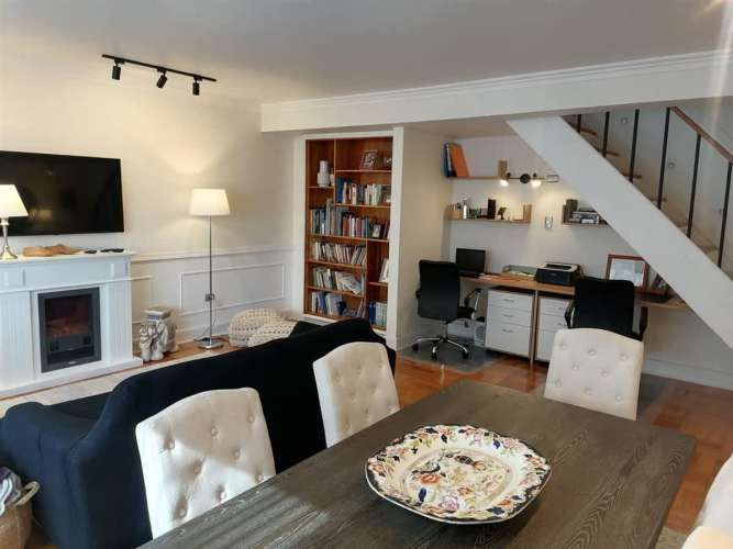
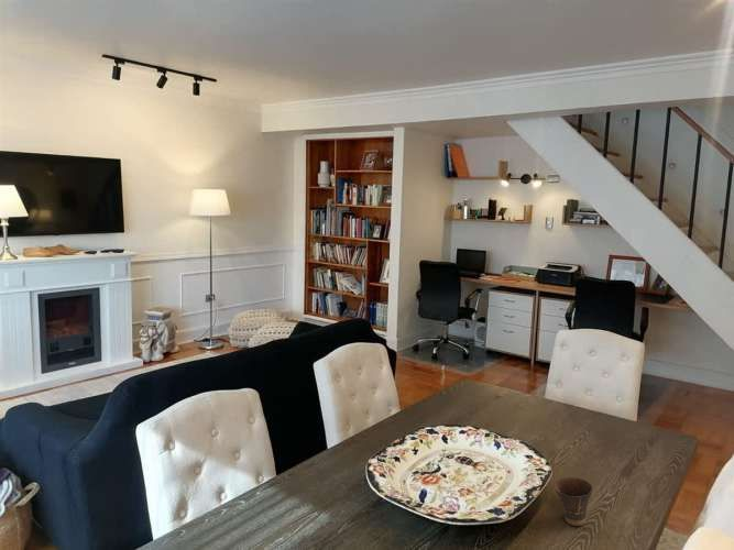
+ cup [554,476,594,527]
